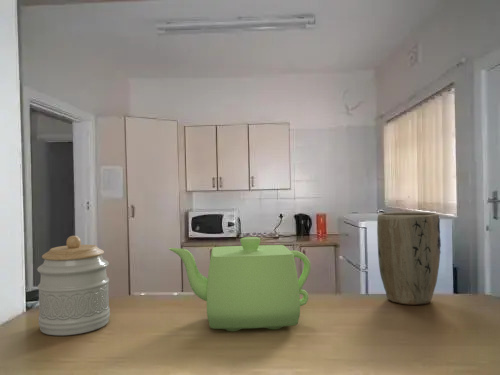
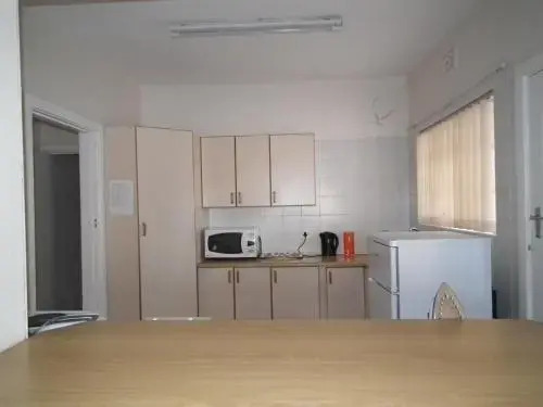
- plant pot [376,211,442,306]
- jar [36,235,111,336]
- teapot [167,236,312,332]
